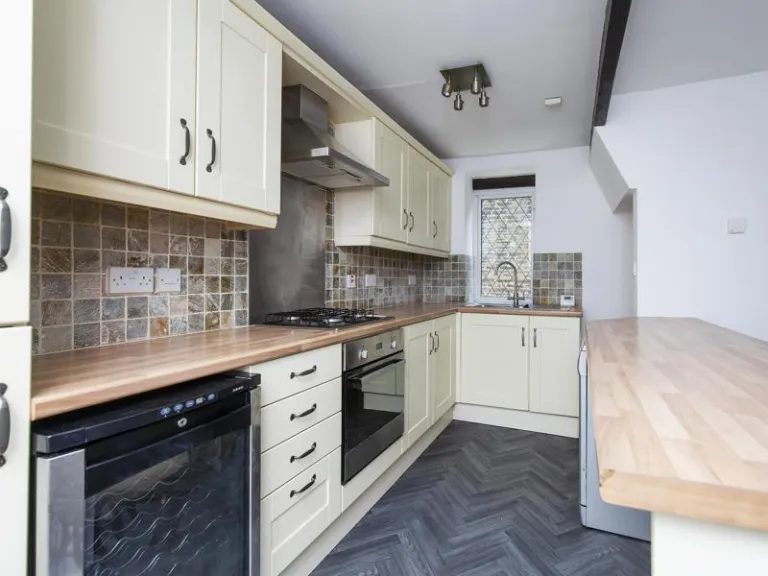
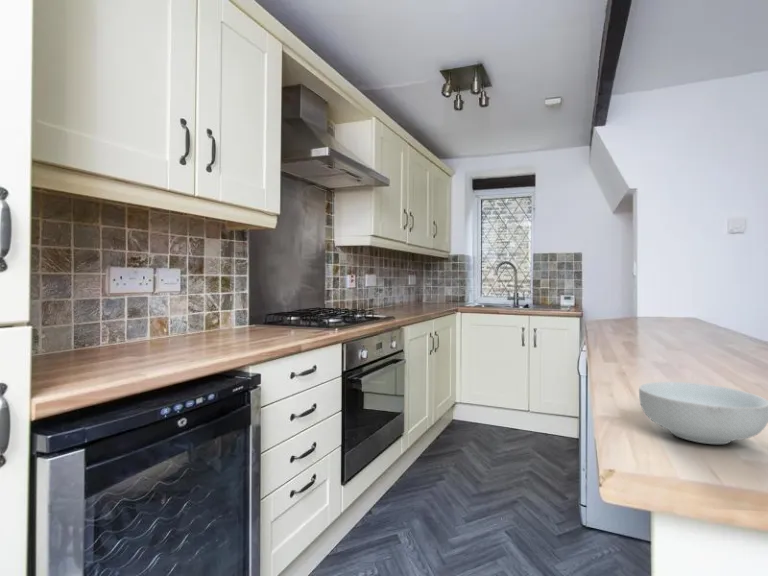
+ cereal bowl [638,381,768,445]
